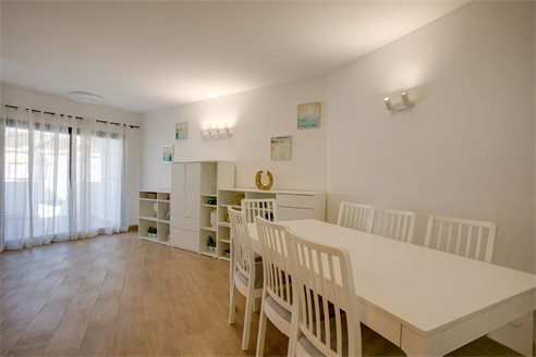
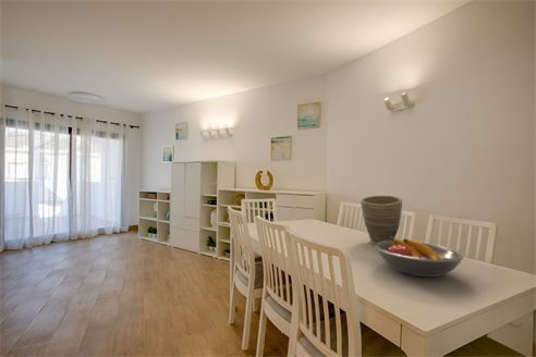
+ vase [360,195,403,246]
+ fruit bowl [374,237,464,278]
